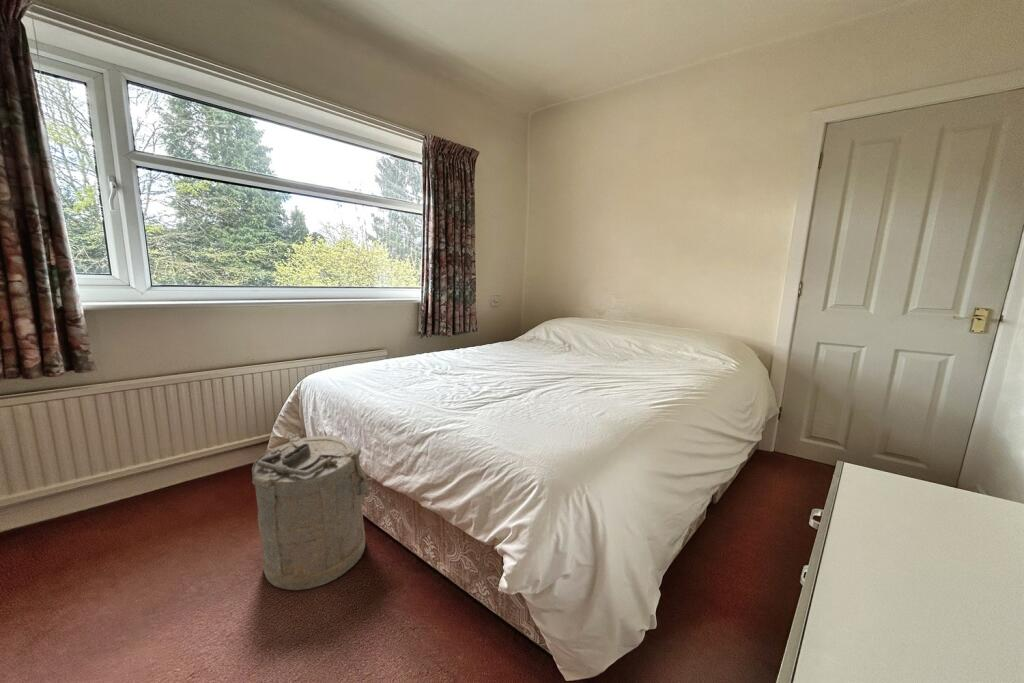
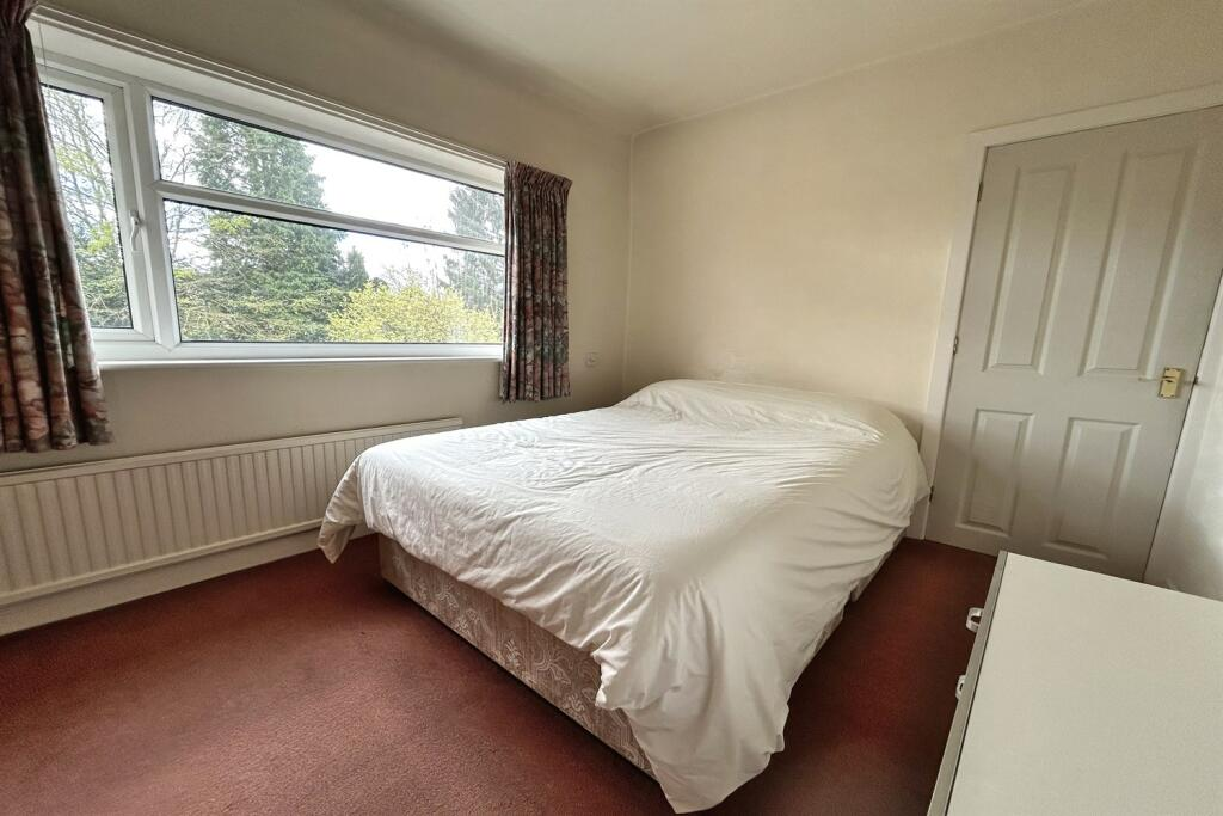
- laundry hamper [251,433,375,591]
